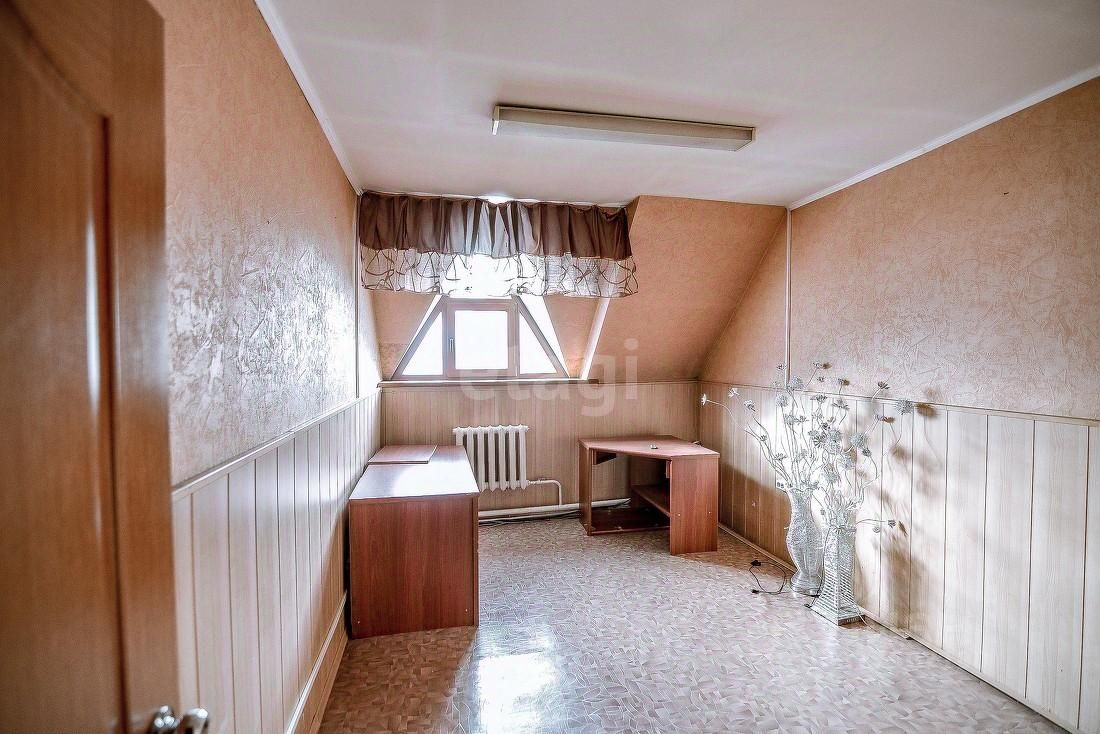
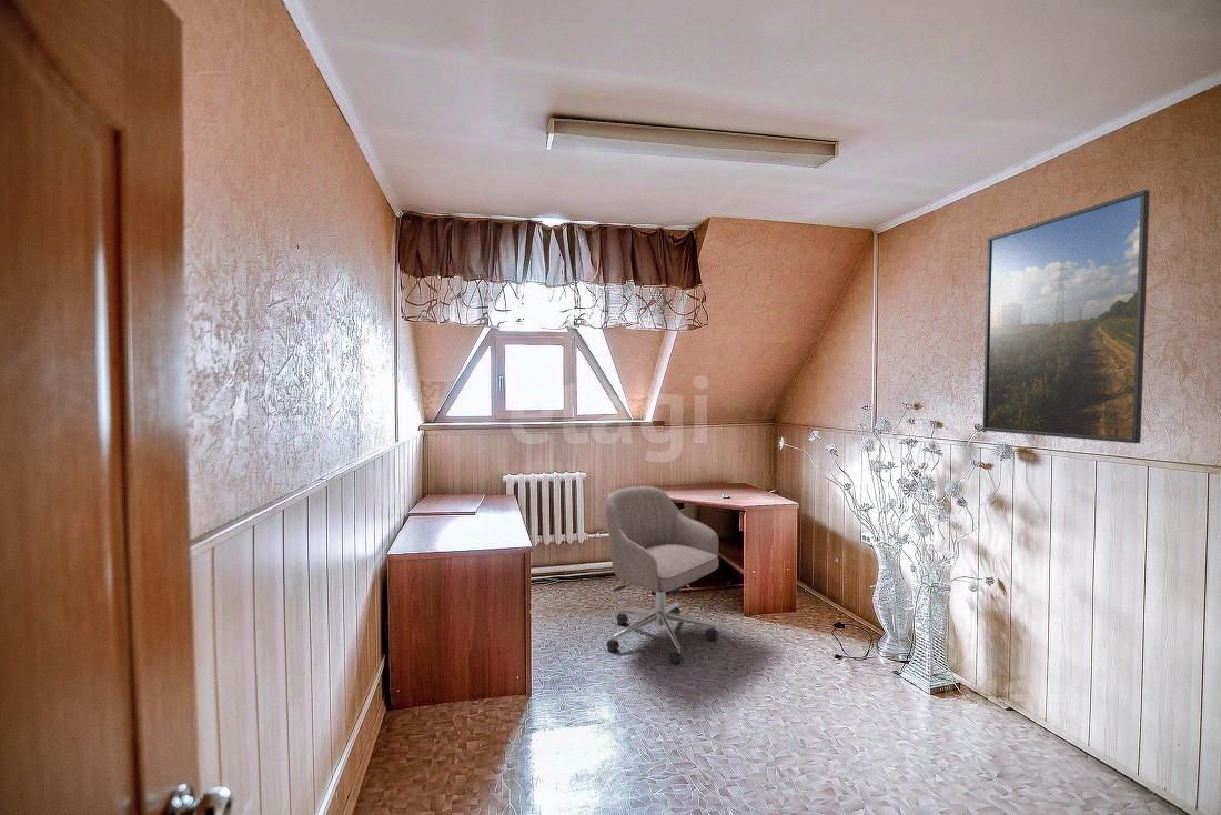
+ chair [605,485,720,665]
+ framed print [981,189,1151,444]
